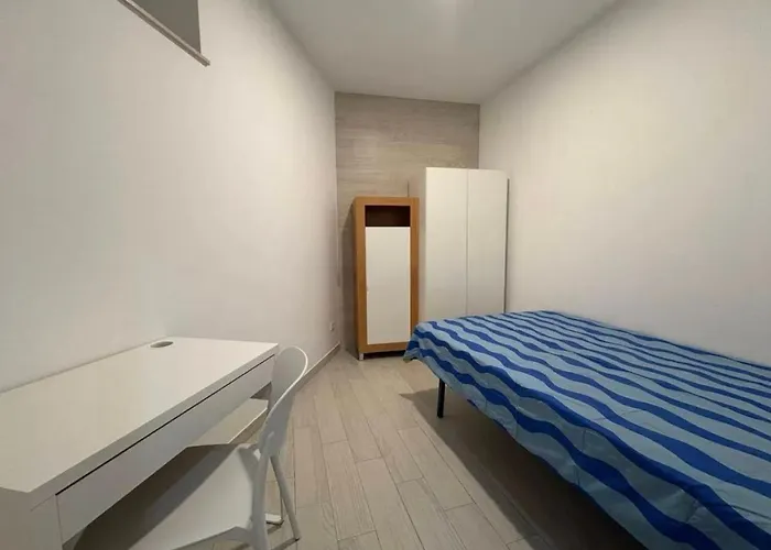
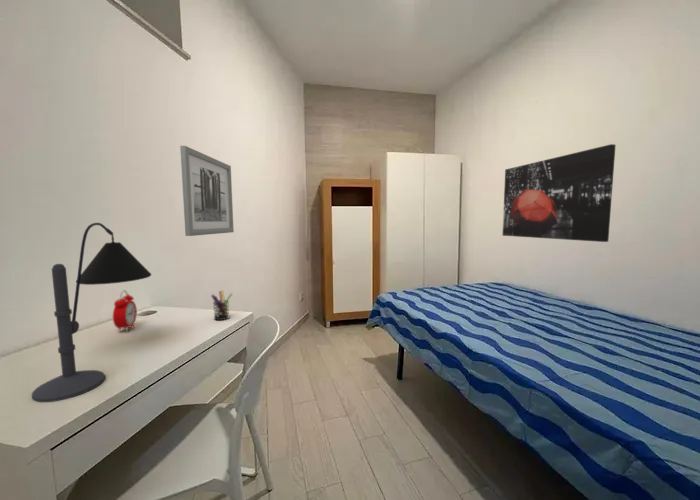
+ alarm clock [112,289,138,333]
+ pen holder [210,289,233,321]
+ wall art [179,145,235,237]
+ desk lamp [31,222,152,403]
+ wall art [502,143,617,243]
